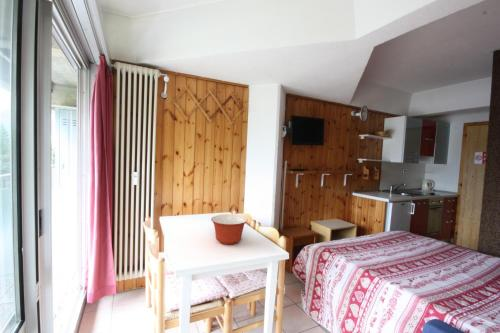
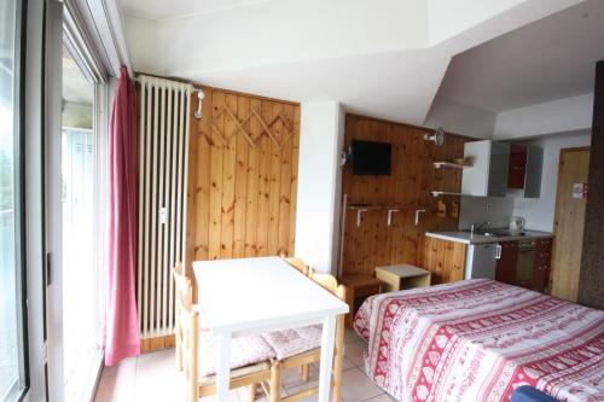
- mixing bowl [210,213,248,246]
